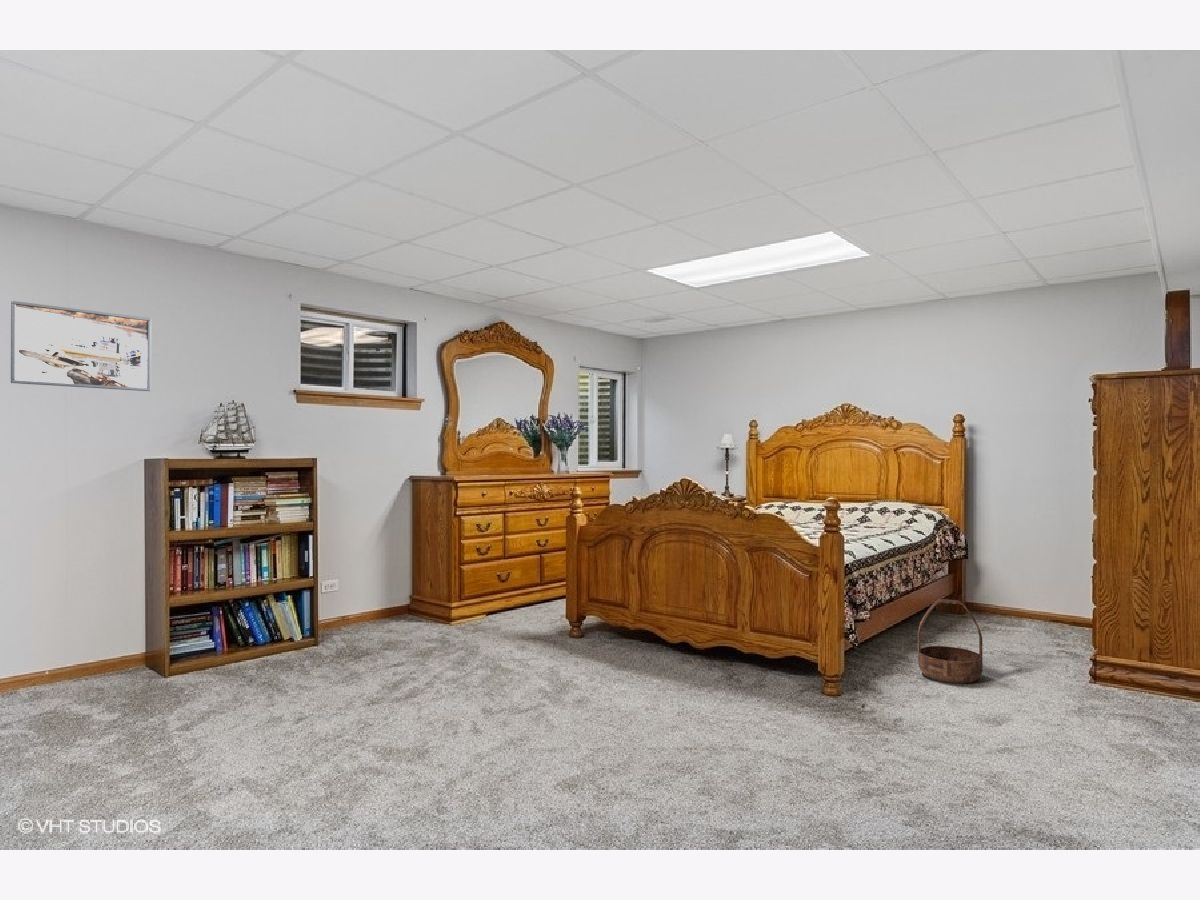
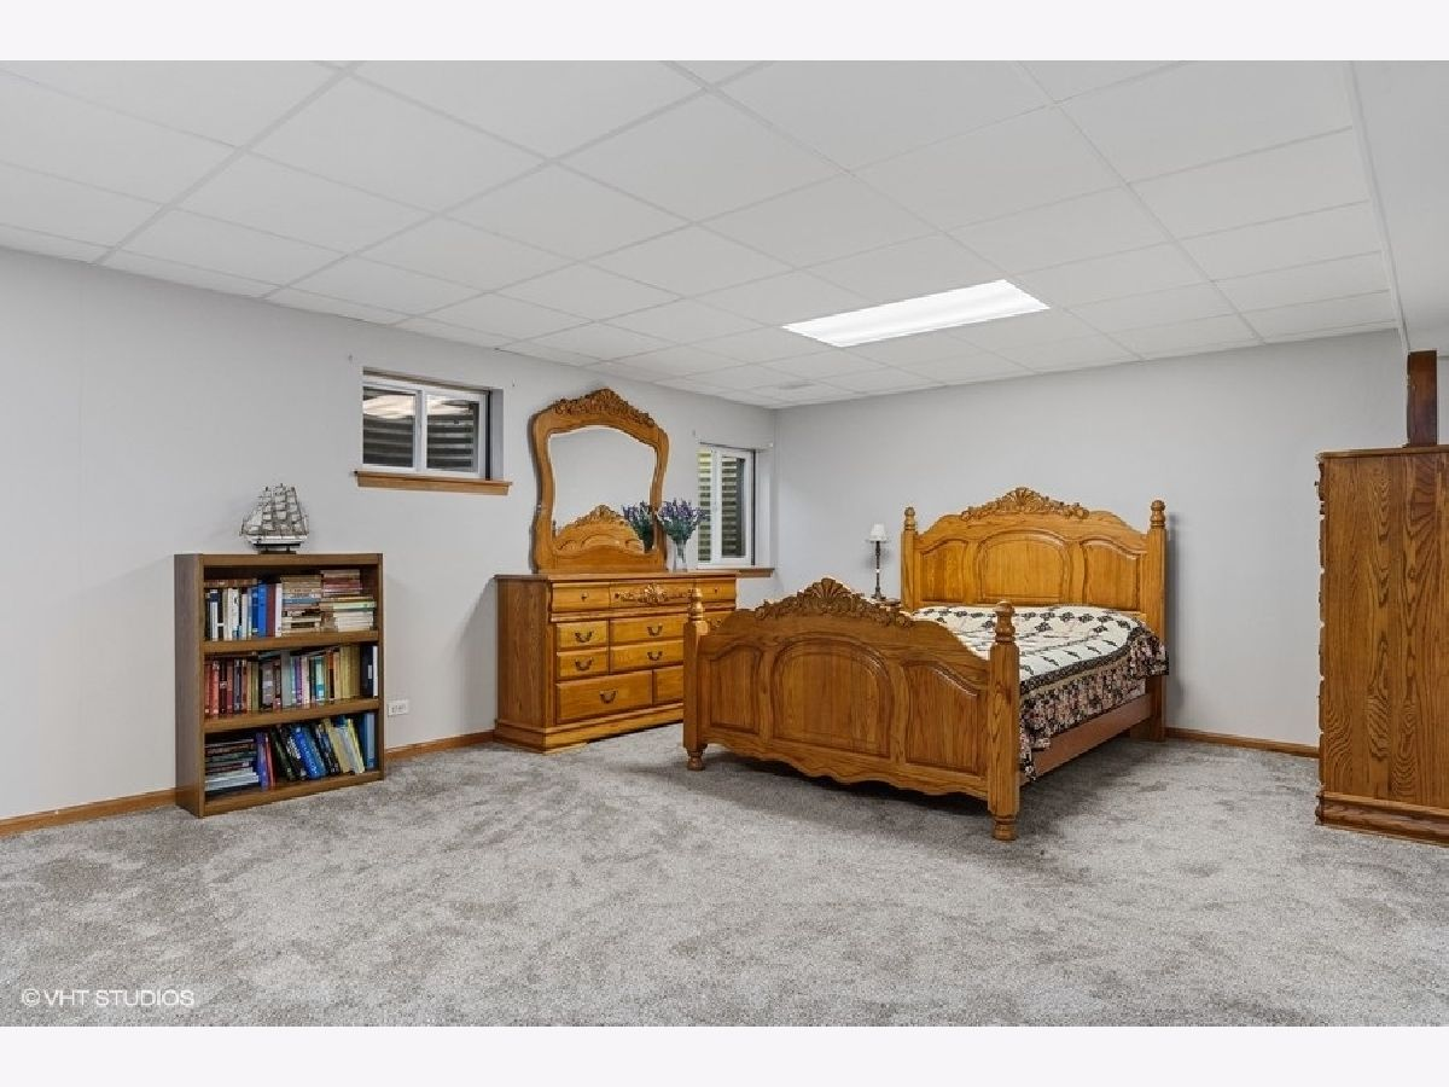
- basket [917,598,984,684]
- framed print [10,300,152,392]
